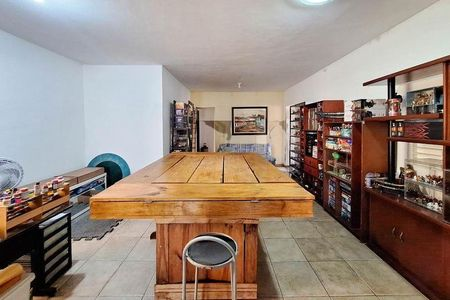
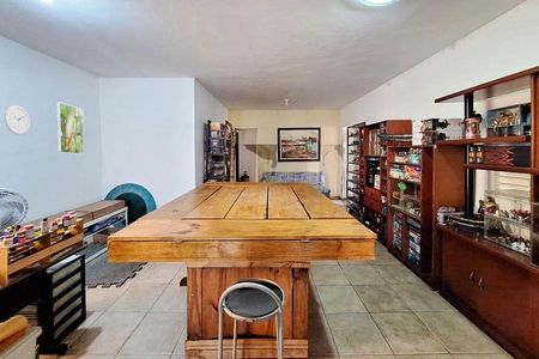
+ wall clock [4,104,31,136]
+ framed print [56,101,85,156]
